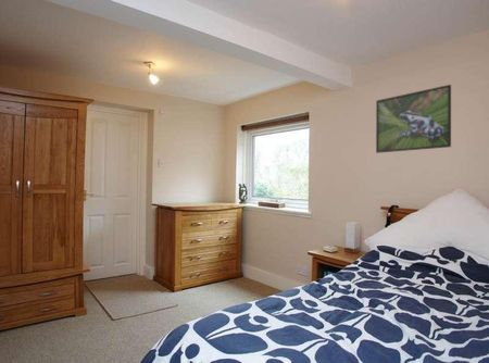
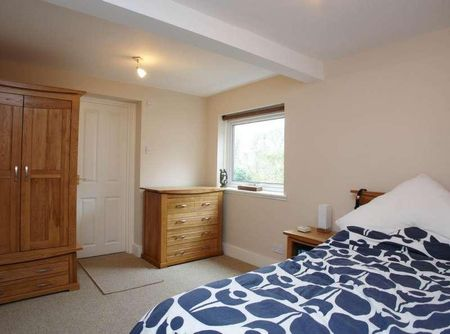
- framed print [375,84,452,154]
